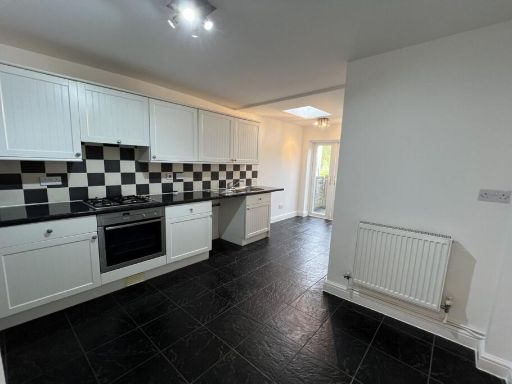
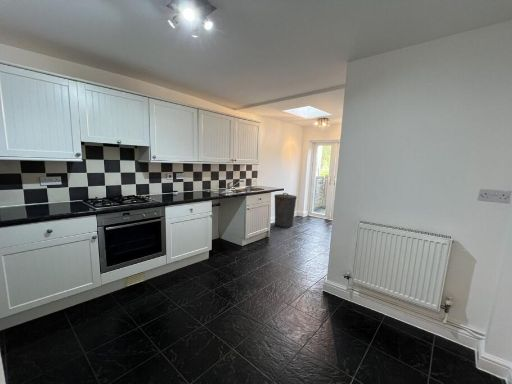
+ trash can [274,192,298,229]
